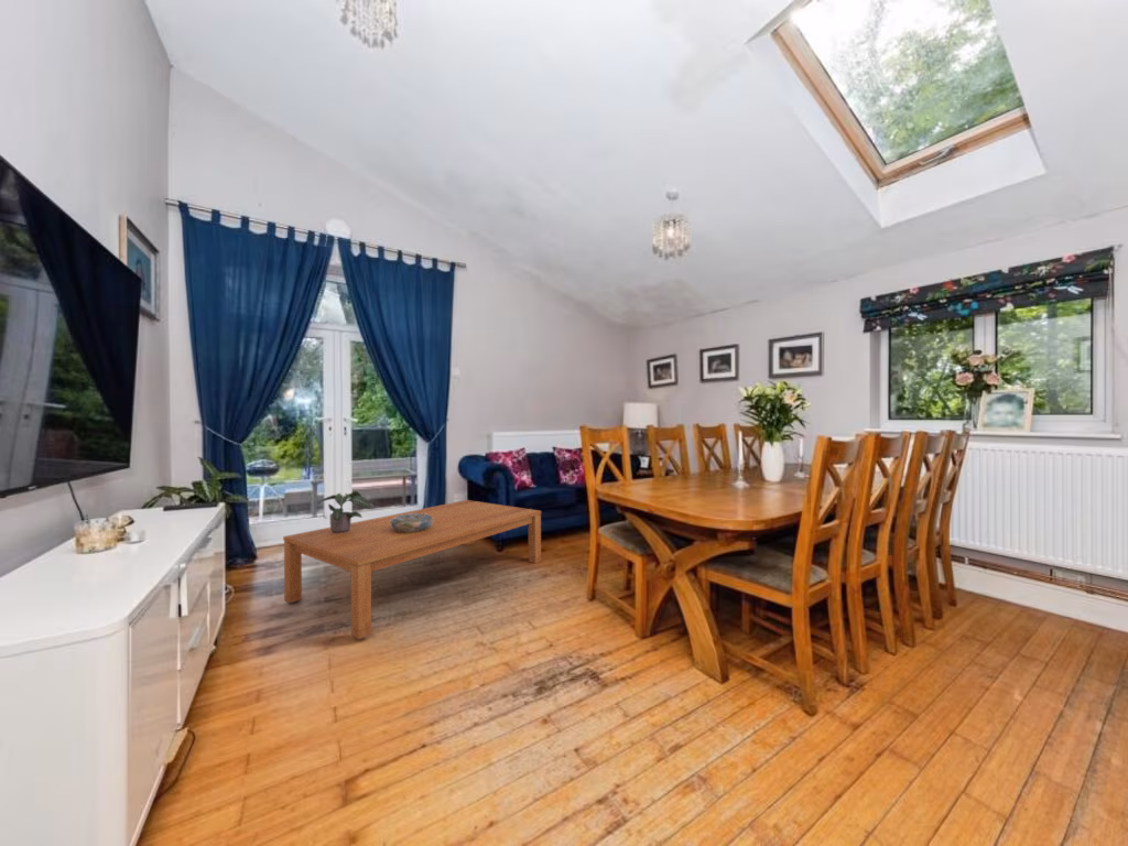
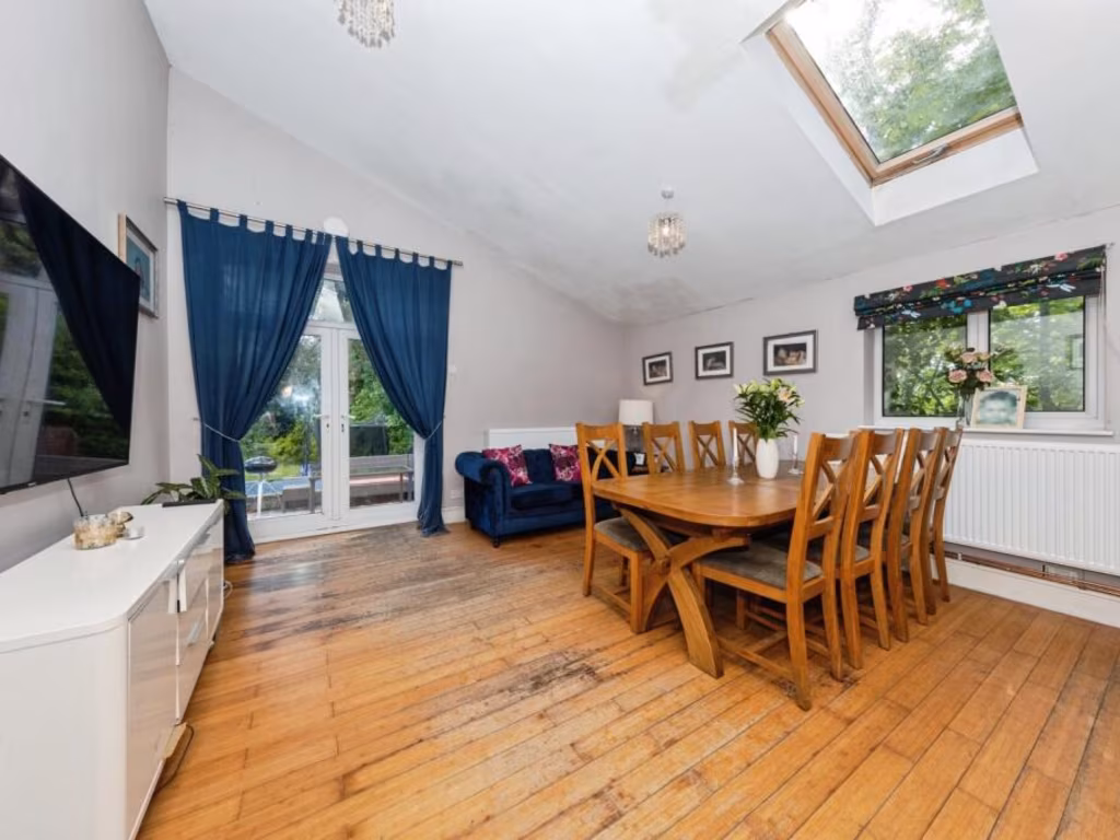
- decorative bowl [390,513,433,532]
- coffee table [282,499,542,640]
- potted plant [317,490,371,533]
